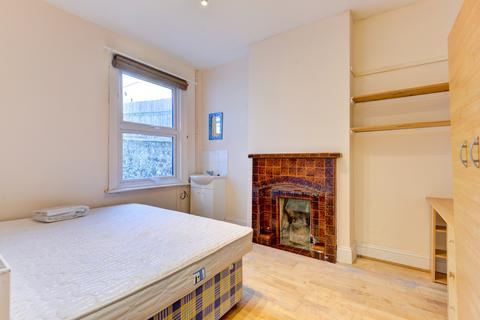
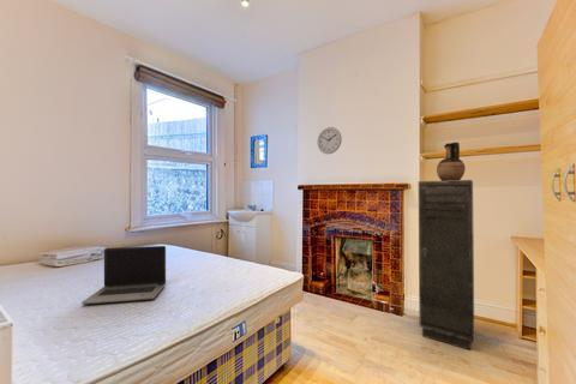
+ wall clock [316,126,343,155]
+ storage cabinet [418,179,475,352]
+ laptop computer [80,245,167,305]
+ ceramic jug [436,142,467,181]
